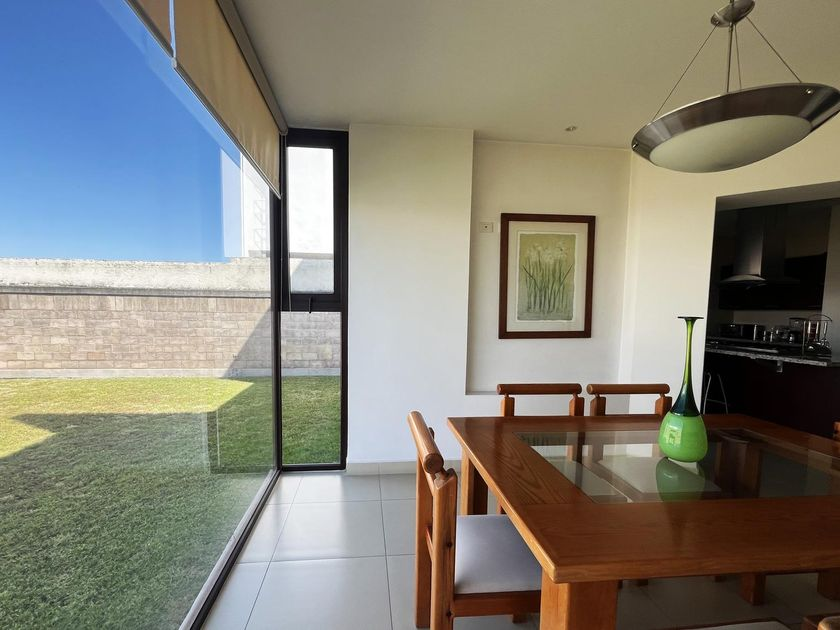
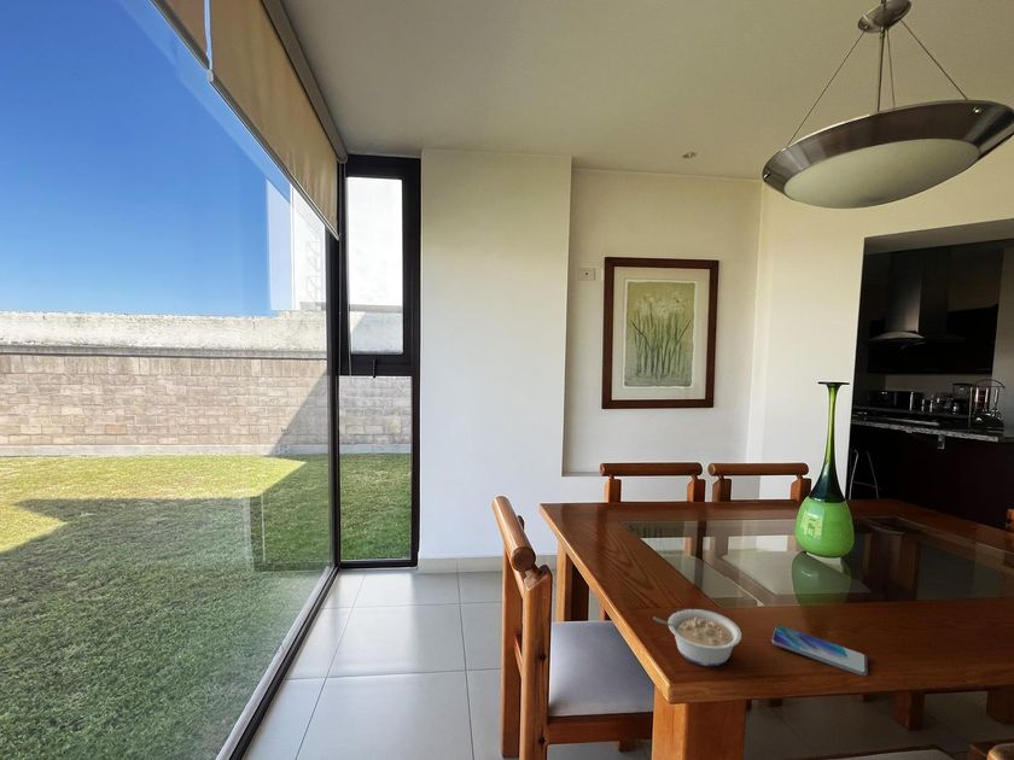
+ smartphone [770,624,869,677]
+ legume [652,608,742,667]
